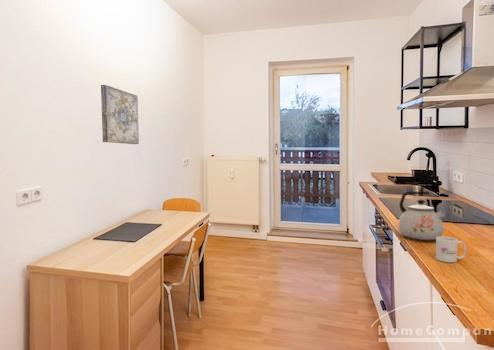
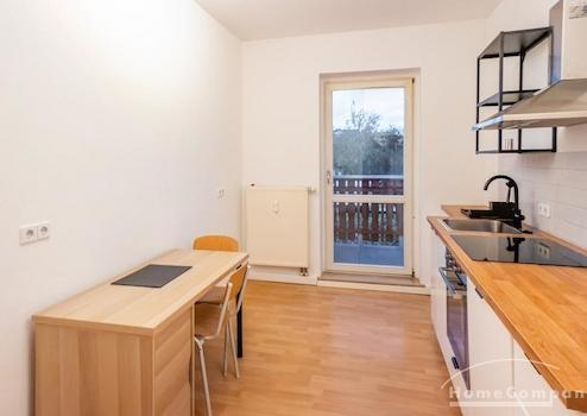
- kettle [397,191,446,241]
- wall art [100,84,140,145]
- mug [435,235,467,263]
